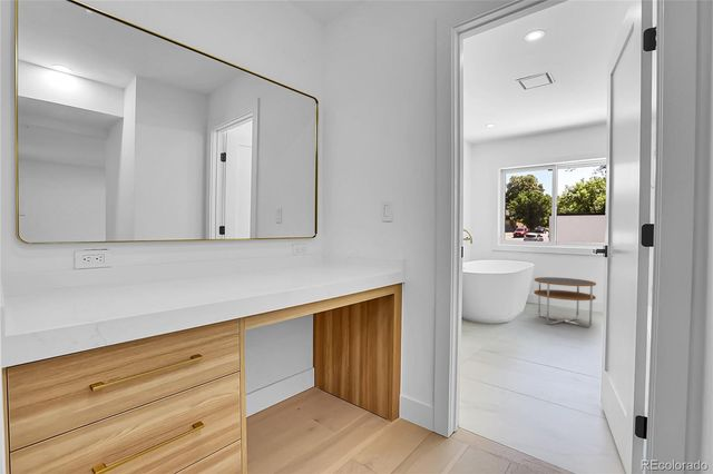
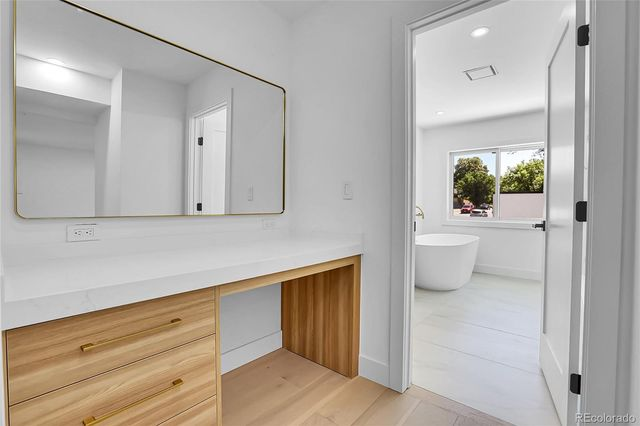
- side table [534,276,597,328]
